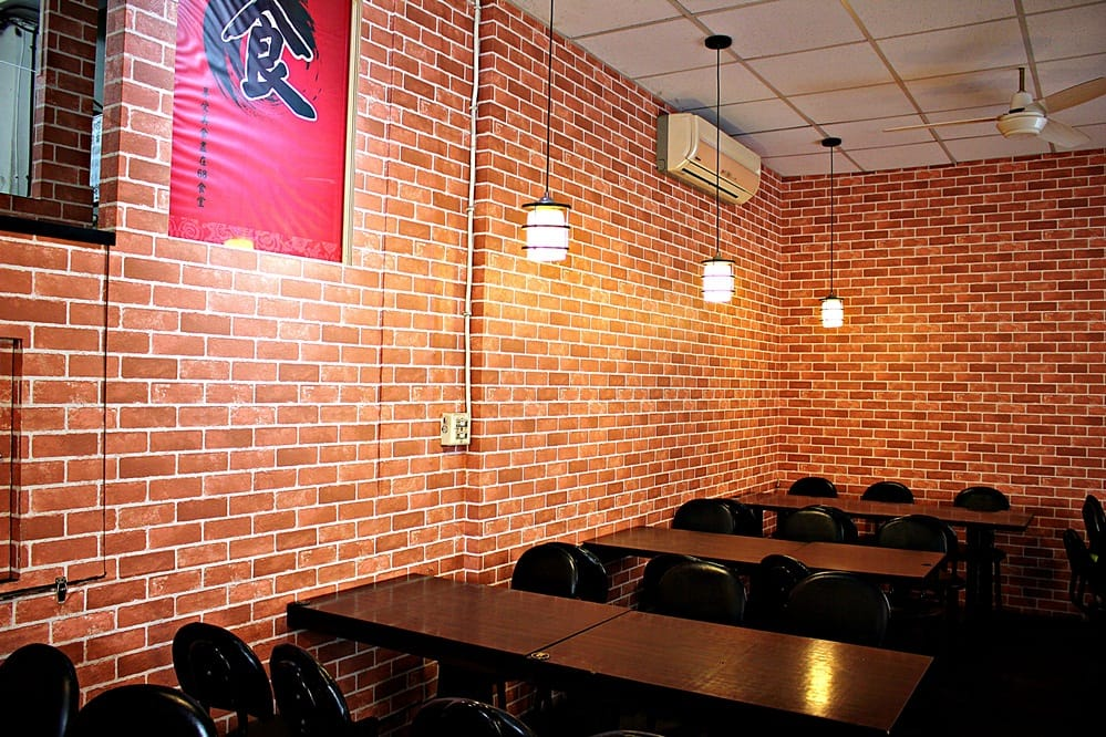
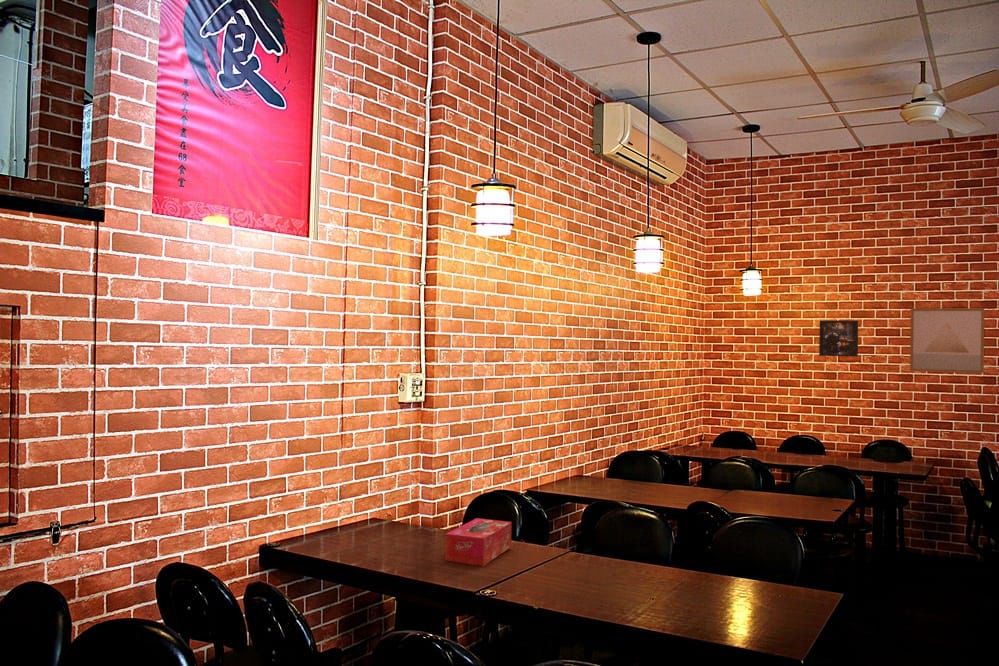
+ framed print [818,320,859,358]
+ tissue box [445,517,513,567]
+ wall art [909,307,986,374]
